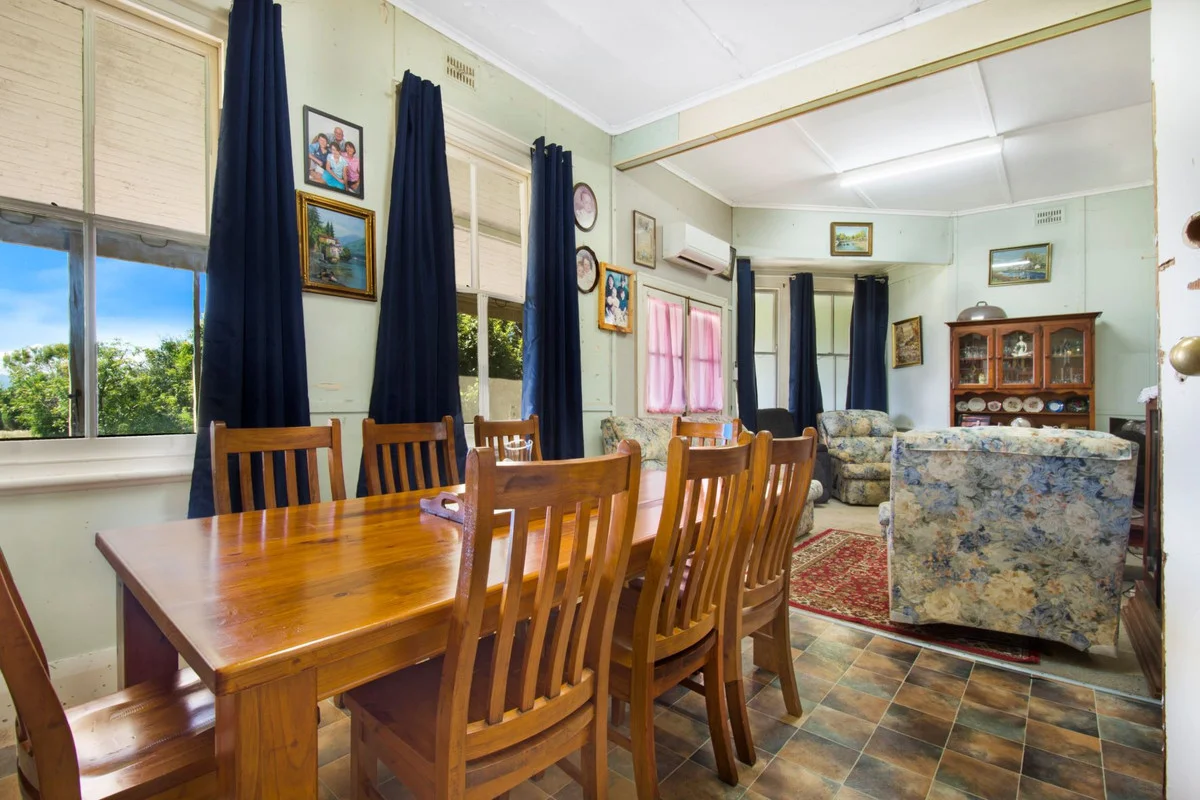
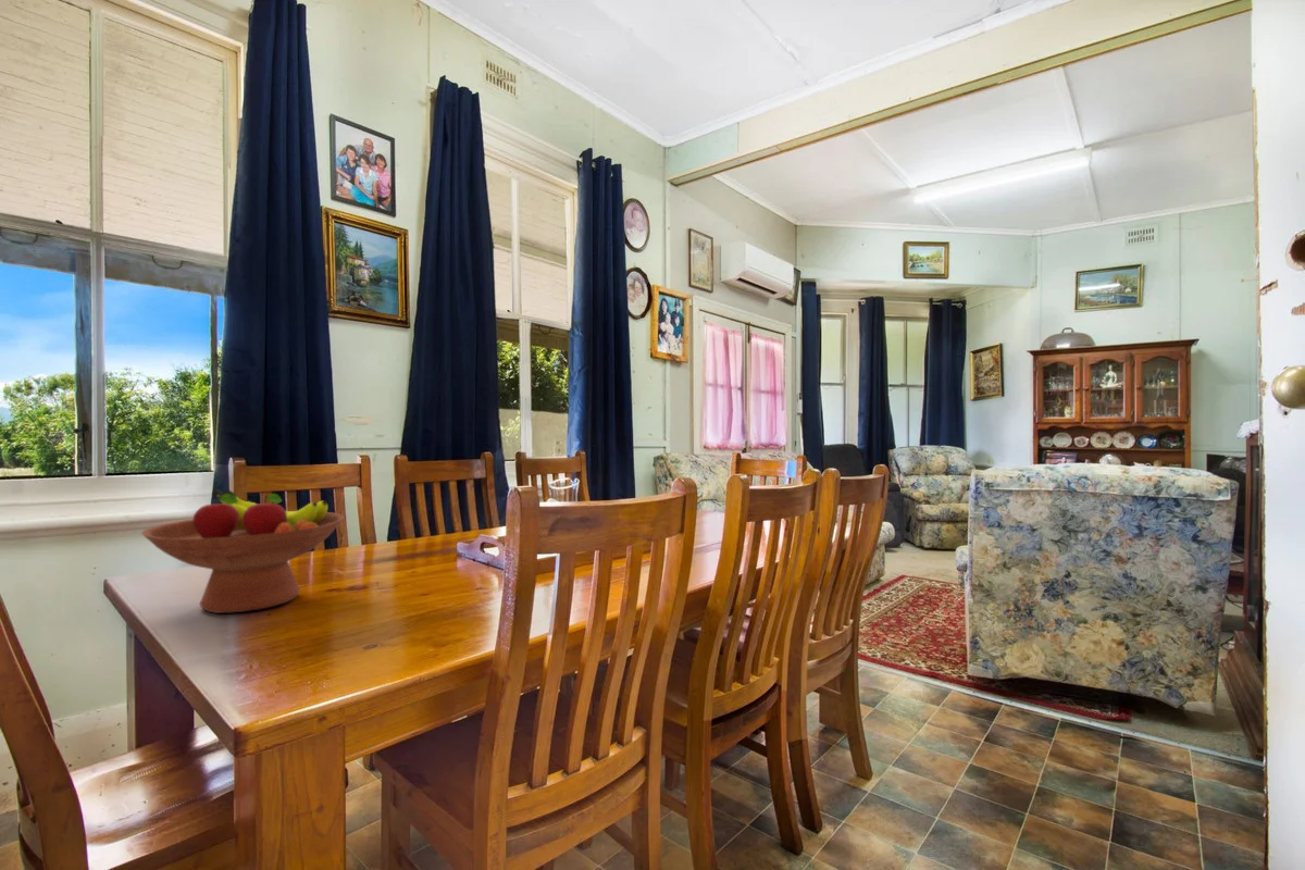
+ fruit bowl [140,488,346,614]
